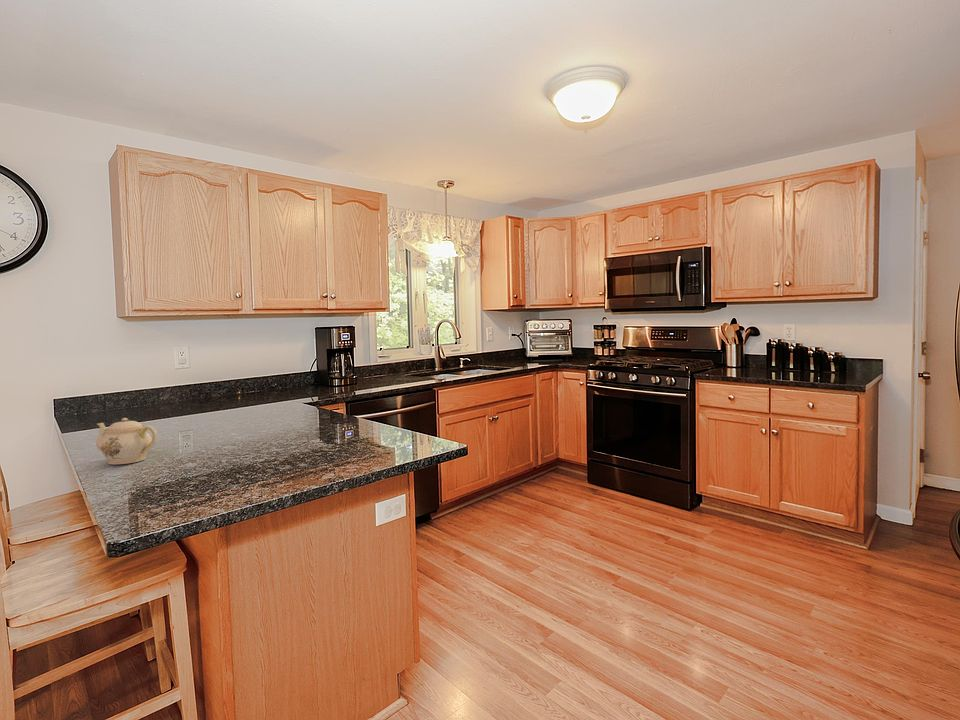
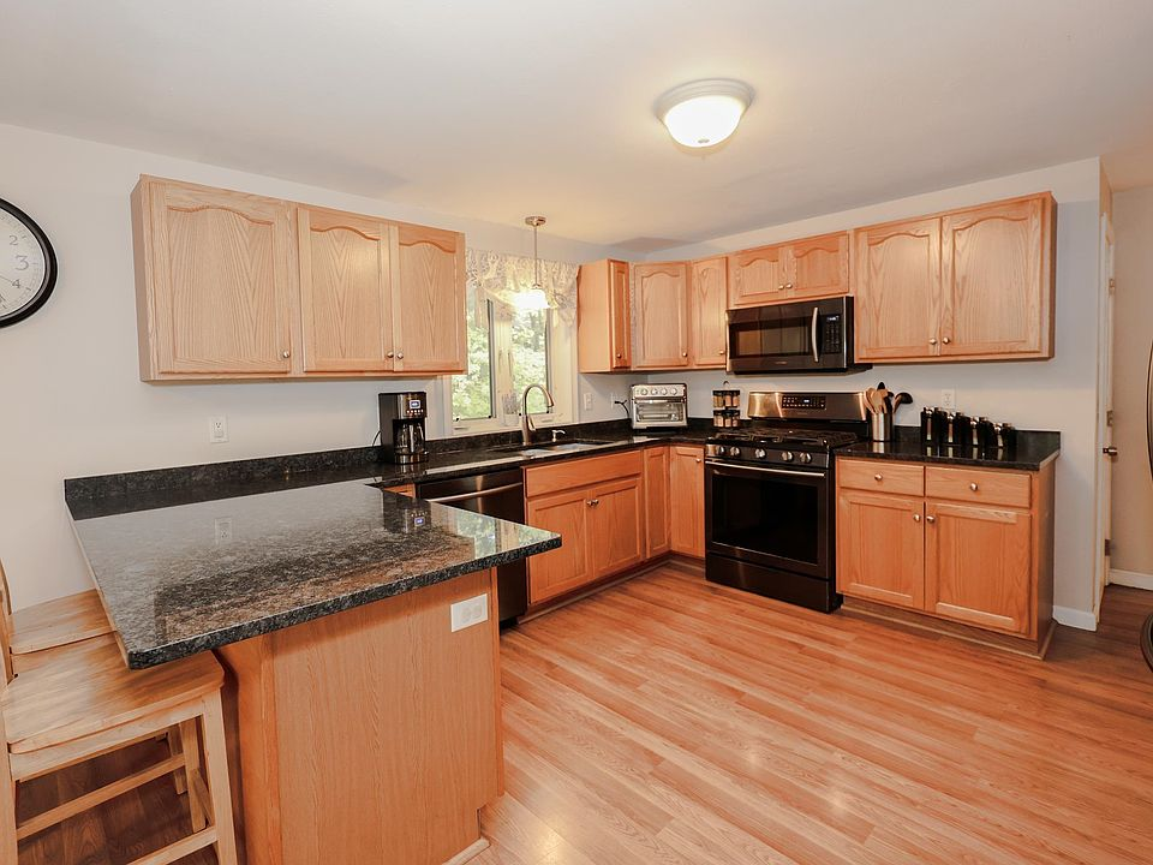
- teapot [95,417,158,465]
